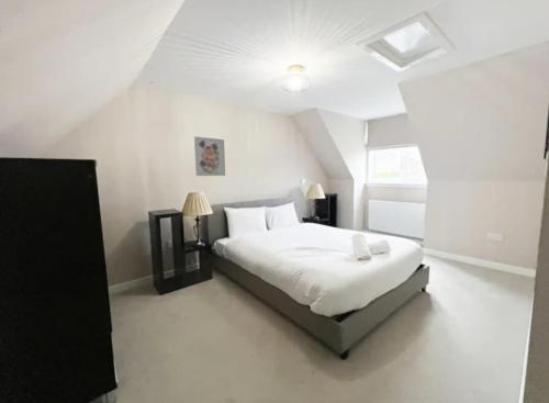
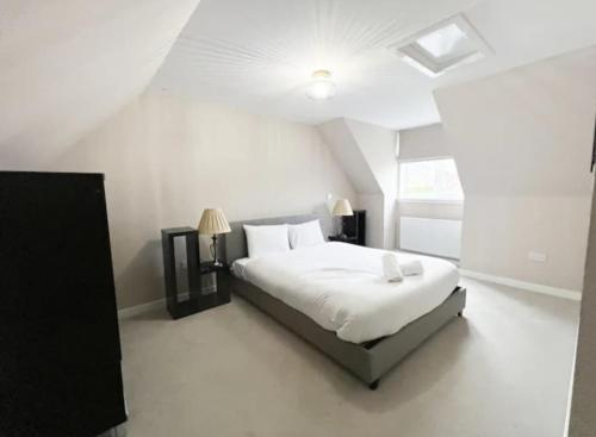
- wall art [193,135,226,177]
